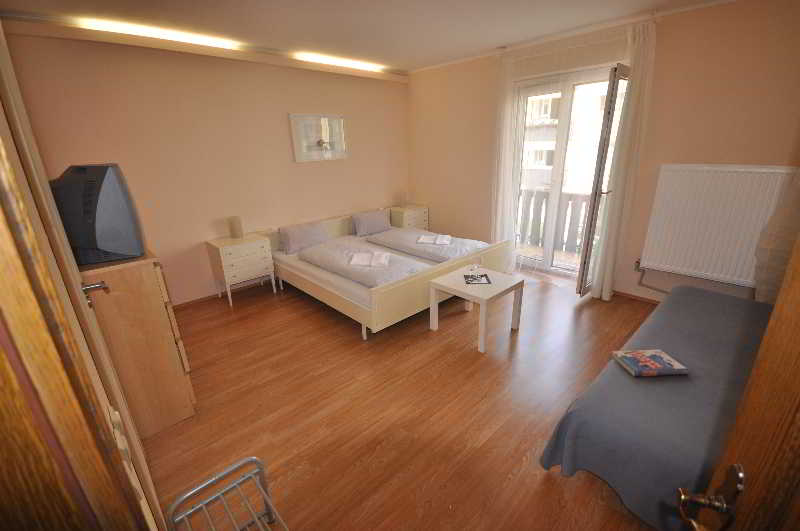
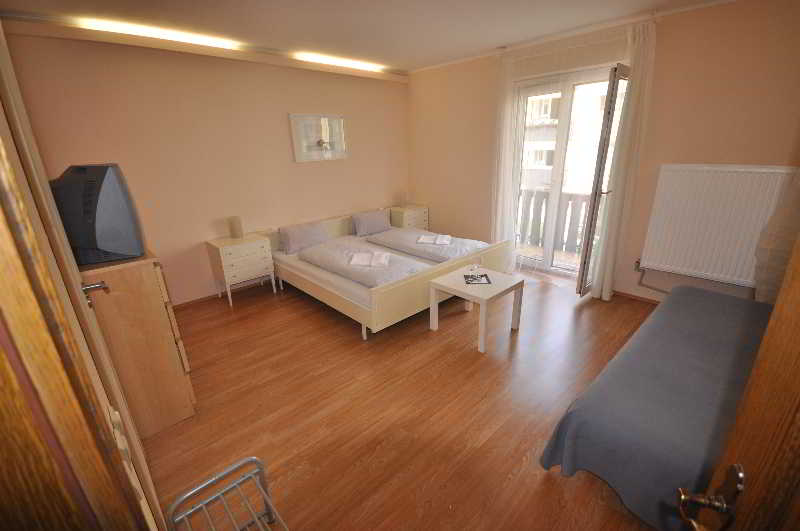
- book [610,348,691,378]
